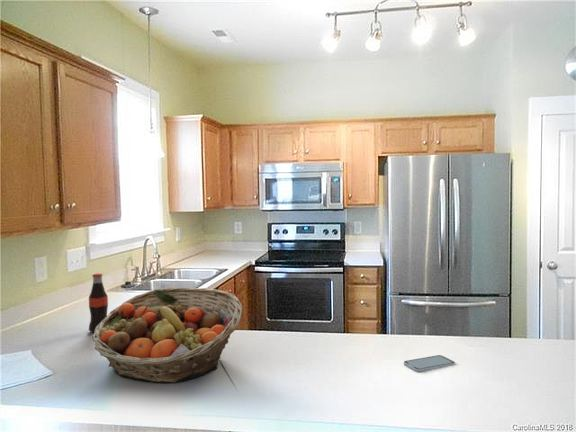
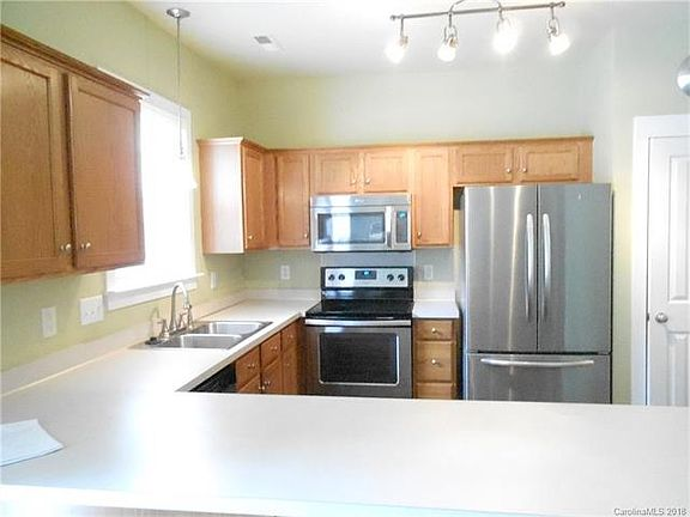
- fruit basket [91,287,243,384]
- smartphone [403,354,456,373]
- bottle [88,272,109,334]
